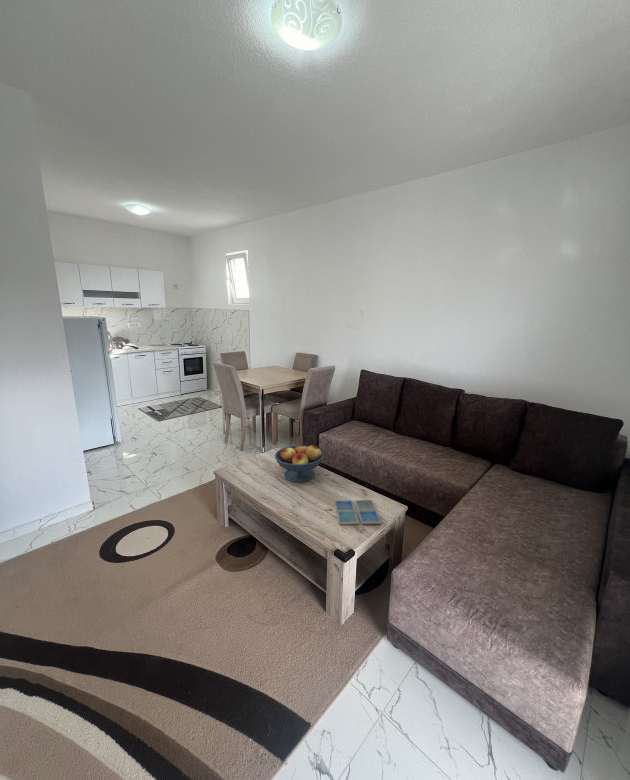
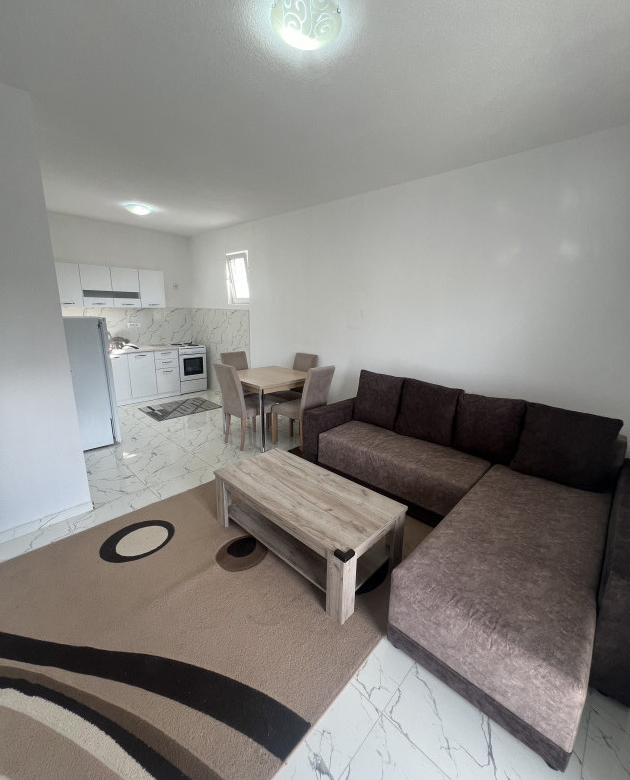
- drink coaster [334,499,382,526]
- fruit bowl [274,443,325,483]
